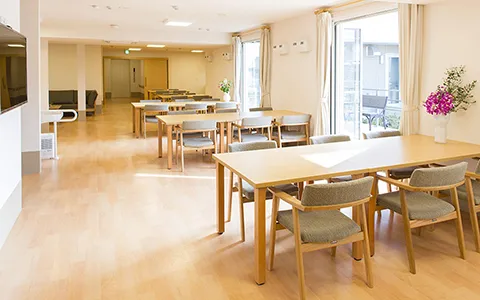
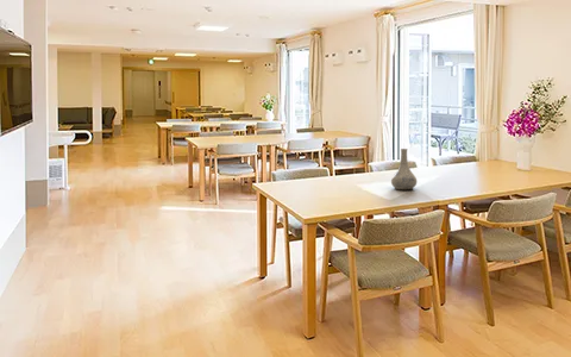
+ vase [390,148,418,190]
